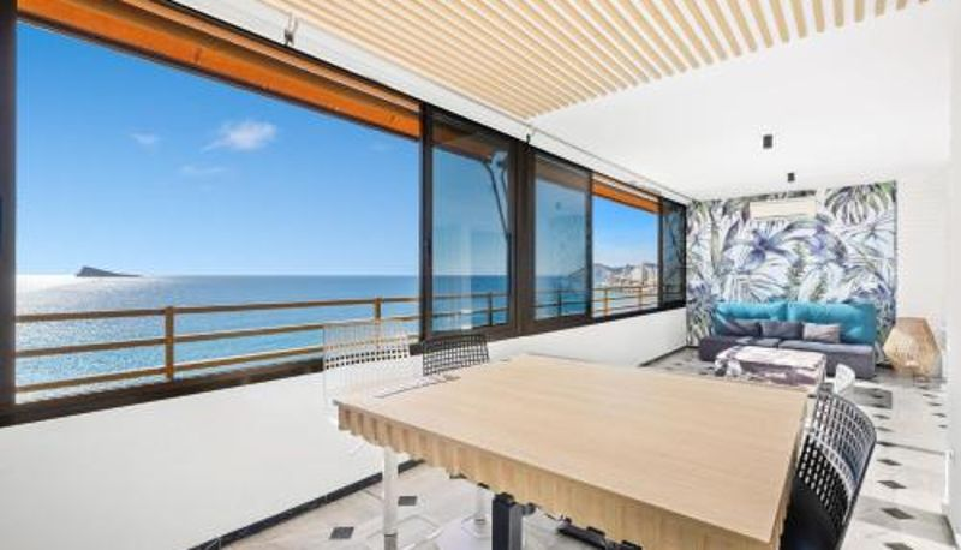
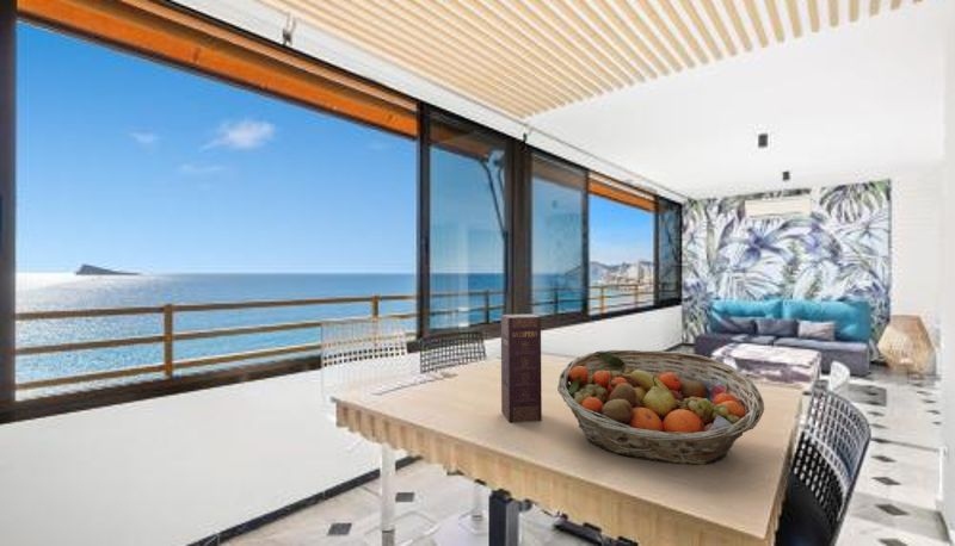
+ fruit basket [556,349,765,466]
+ wine box [500,314,543,423]
